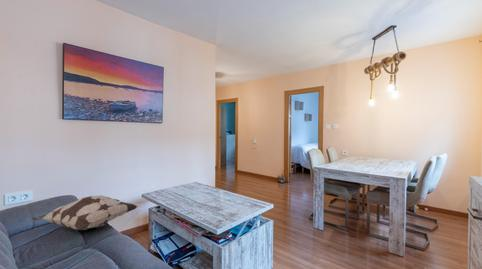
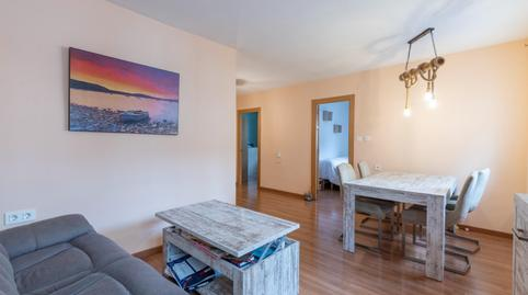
- decorative pillow [31,195,139,231]
